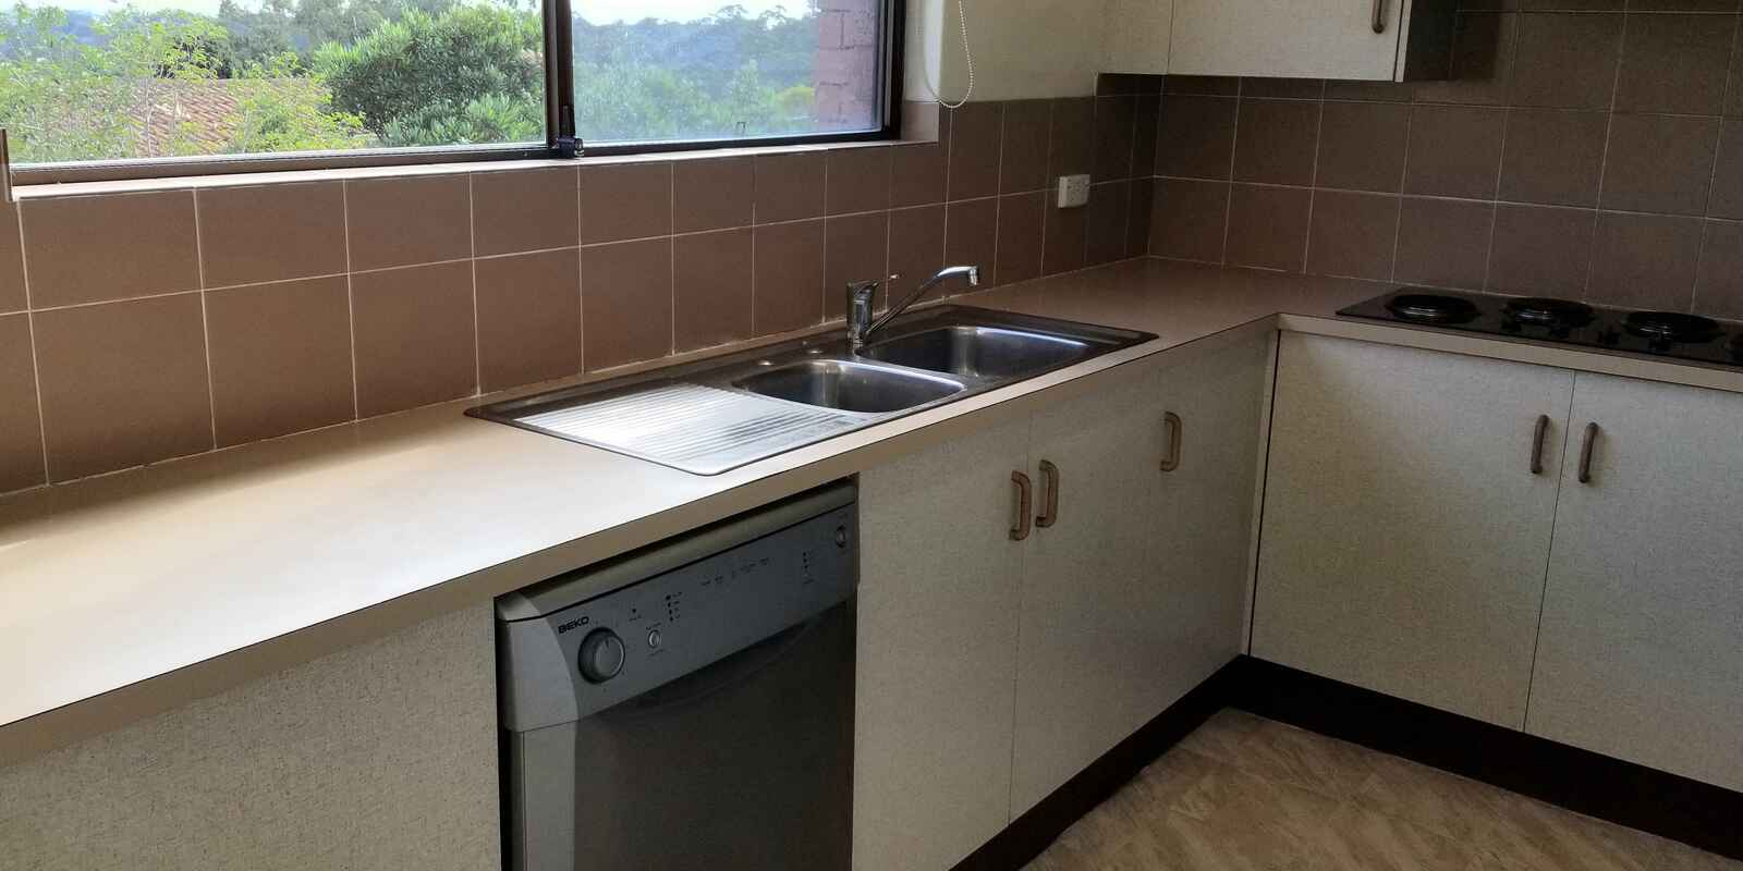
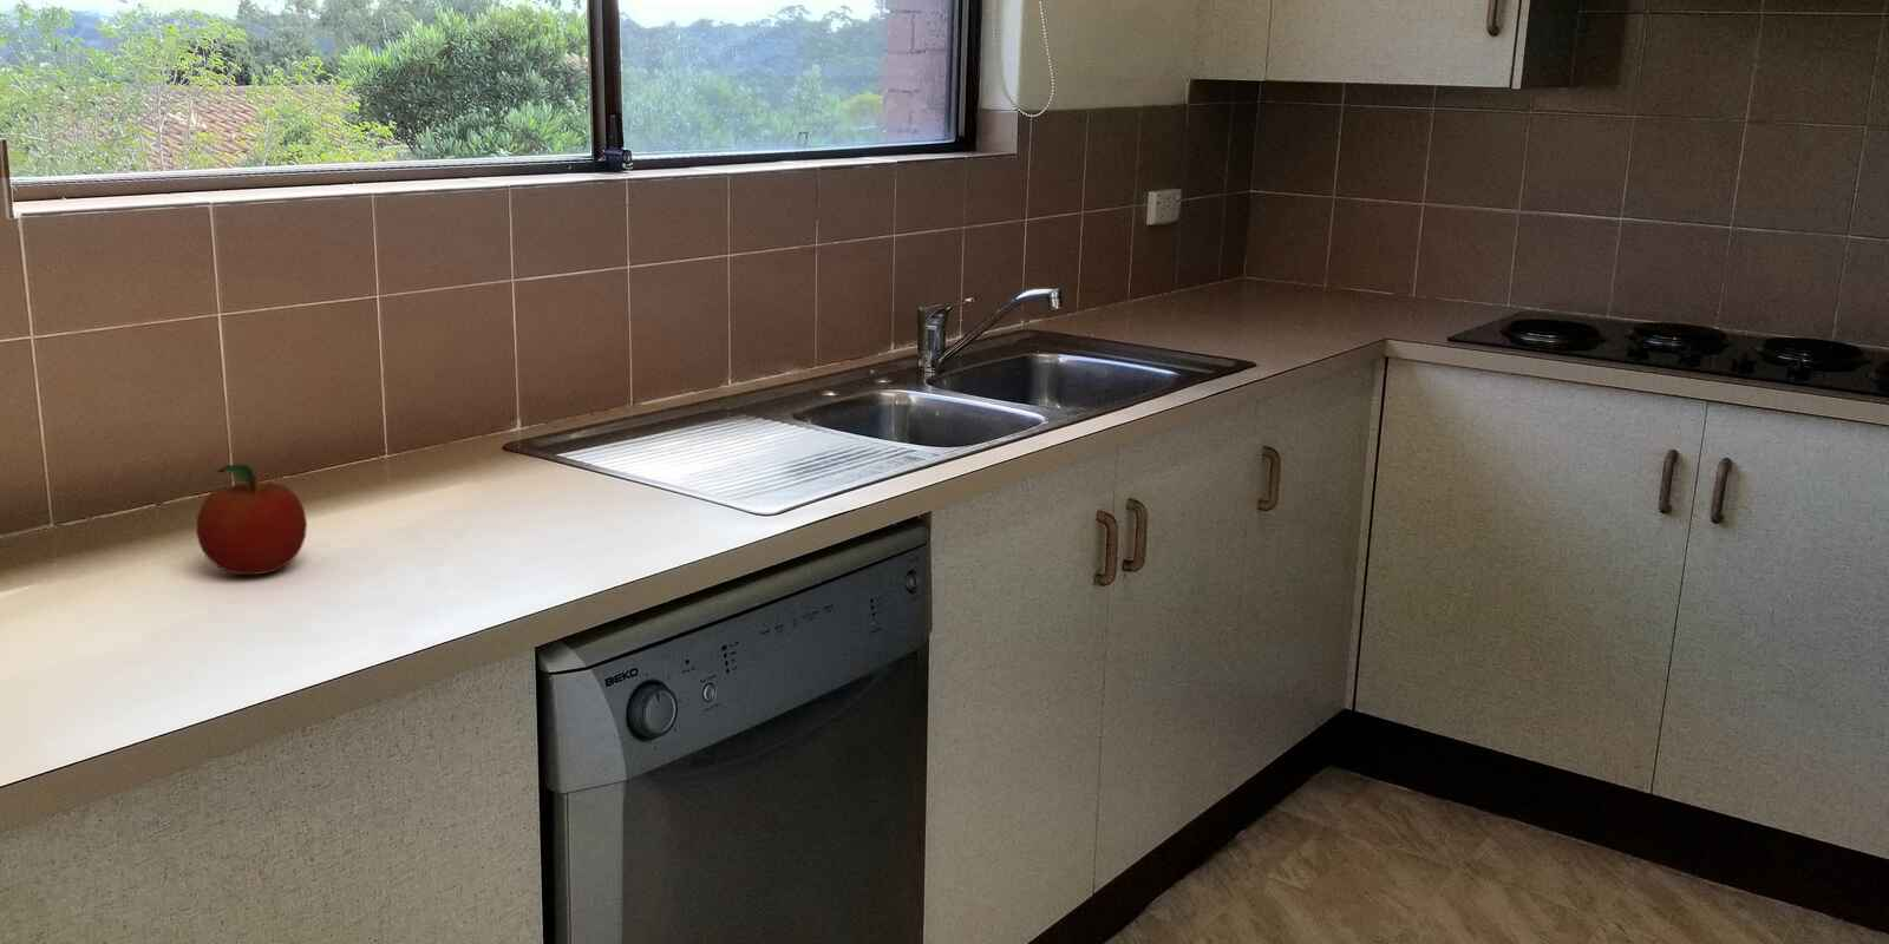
+ fruit [195,464,308,576]
